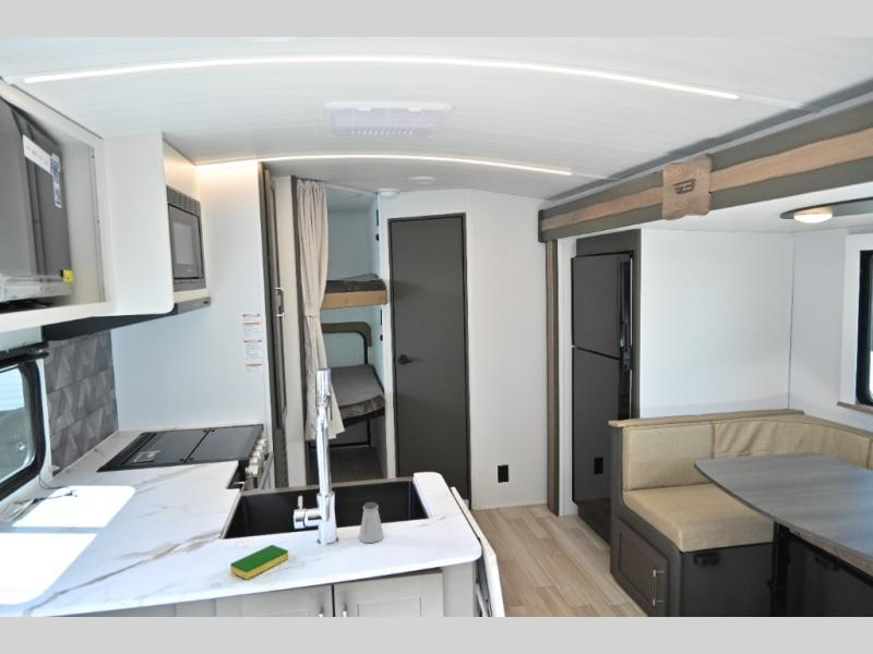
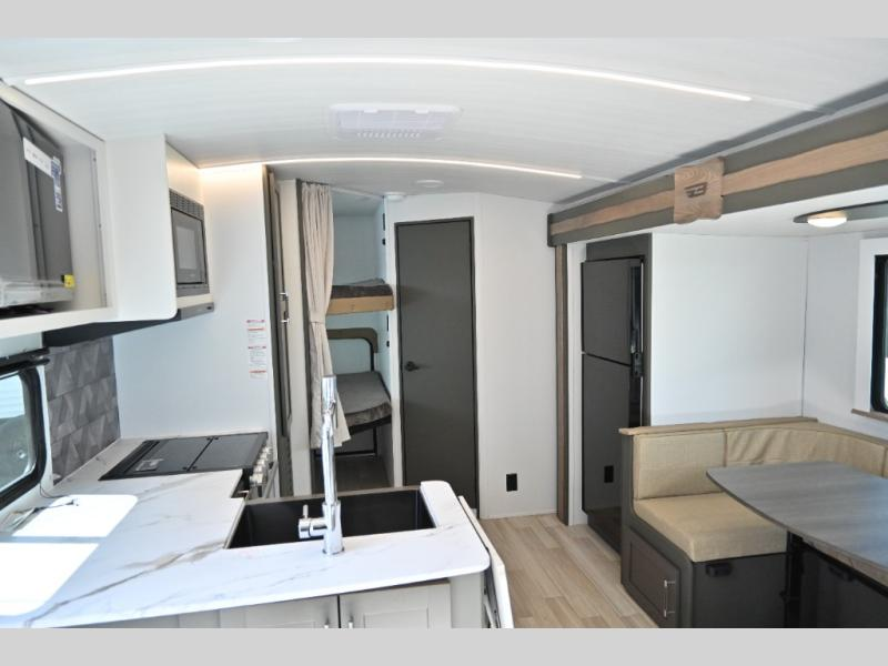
- dish sponge [229,544,289,580]
- saltshaker [358,501,385,544]
